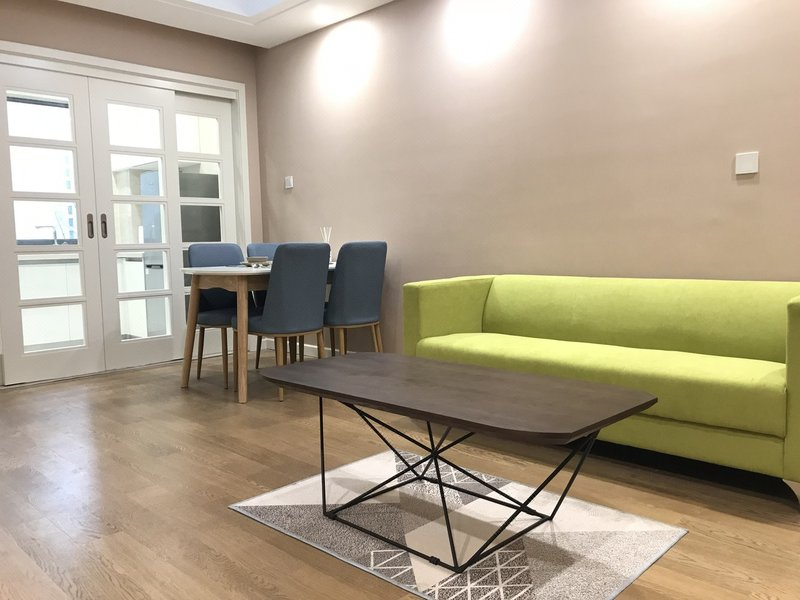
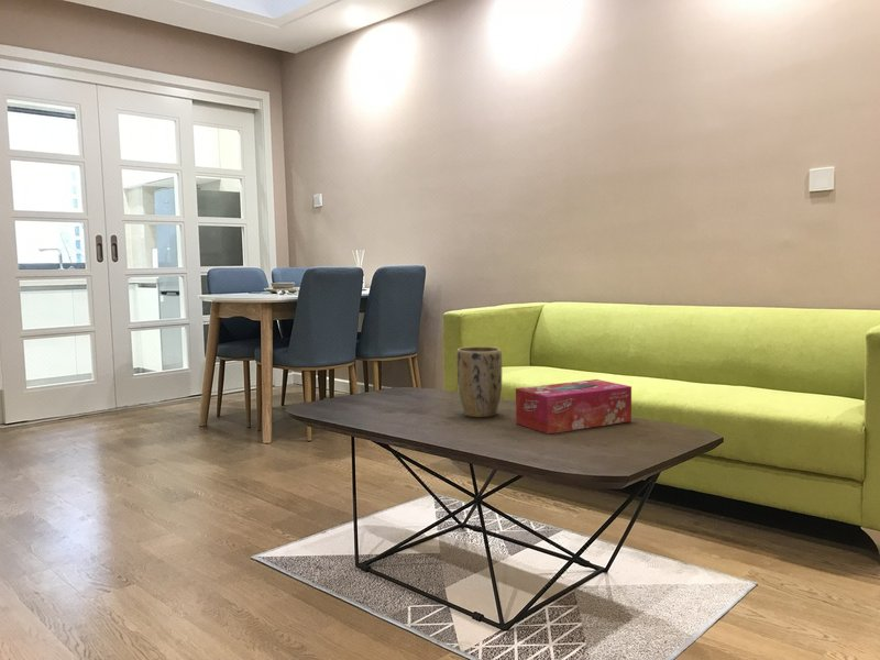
+ plant pot [455,345,503,418]
+ tissue box [515,378,632,435]
